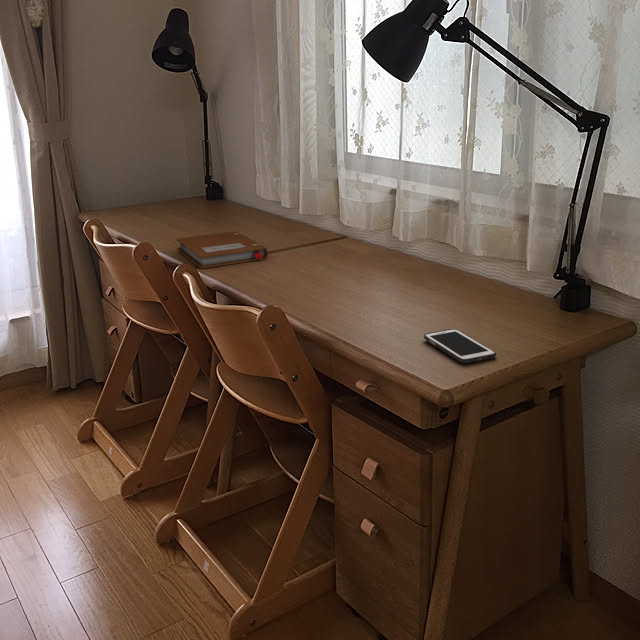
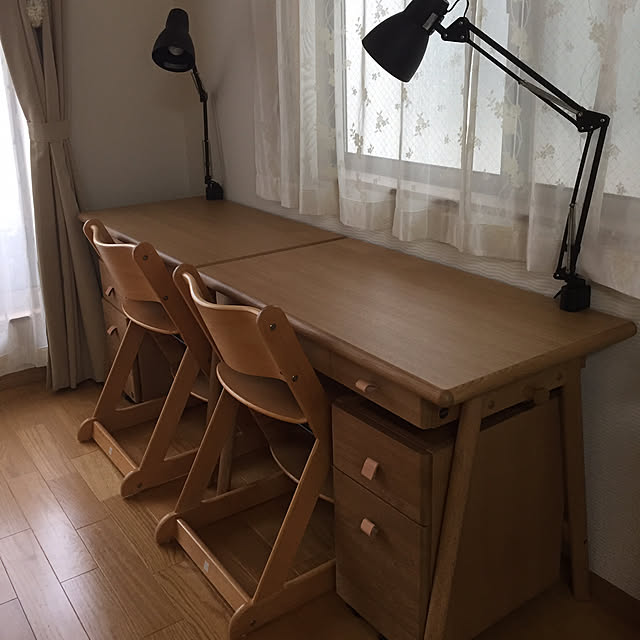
- notebook [175,230,269,269]
- cell phone [423,328,497,364]
